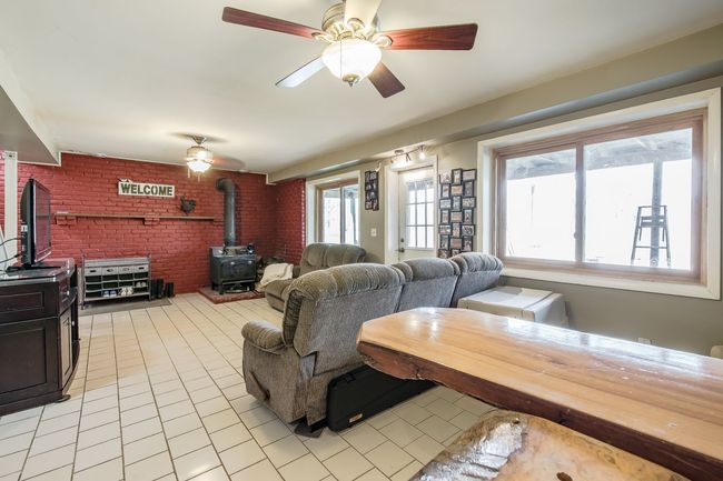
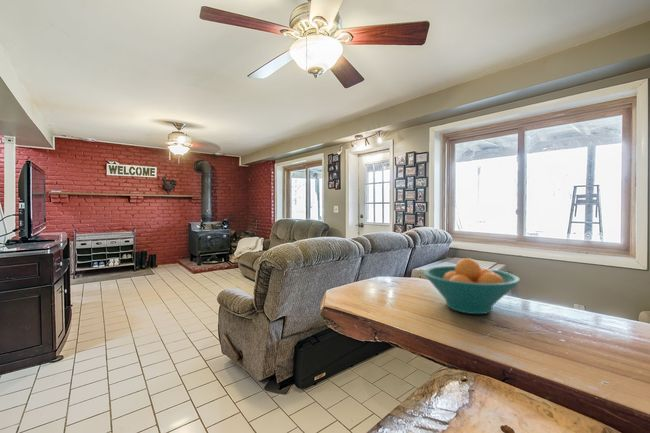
+ fruit bowl [422,257,521,315]
